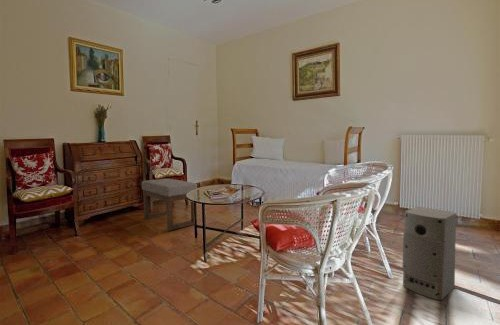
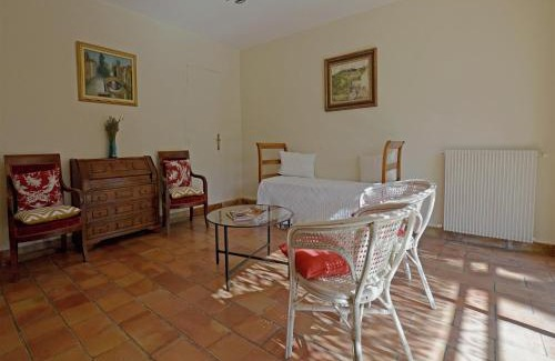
- ottoman [141,177,198,231]
- air purifier [401,206,457,301]
